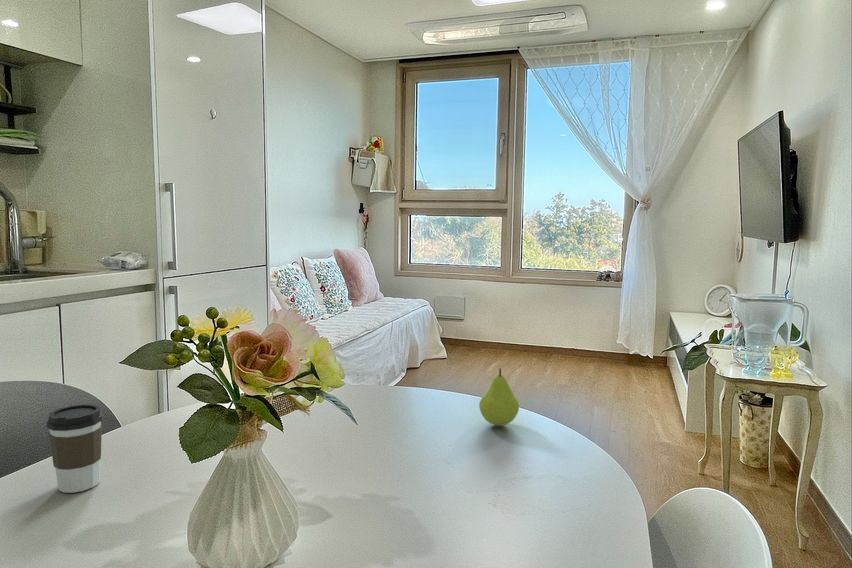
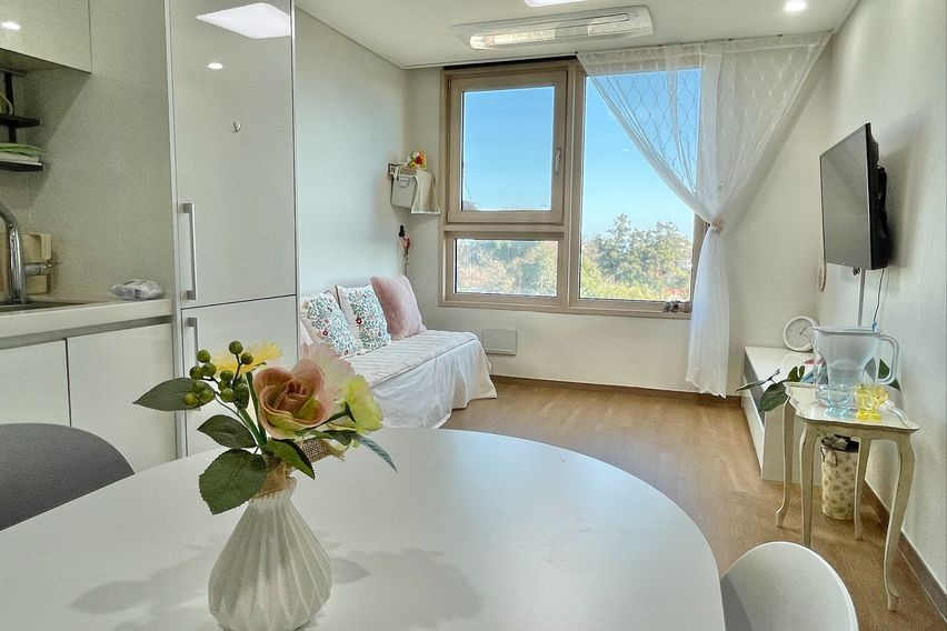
- coffee cup [46,403,104,494]
- fruit [478,367,520,427]
